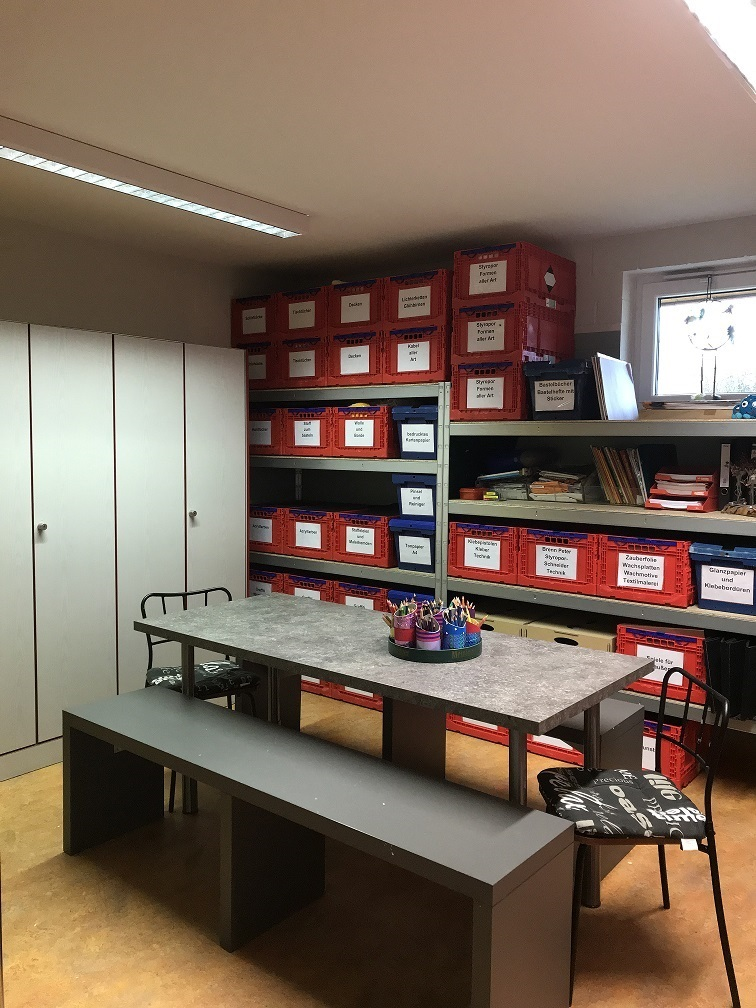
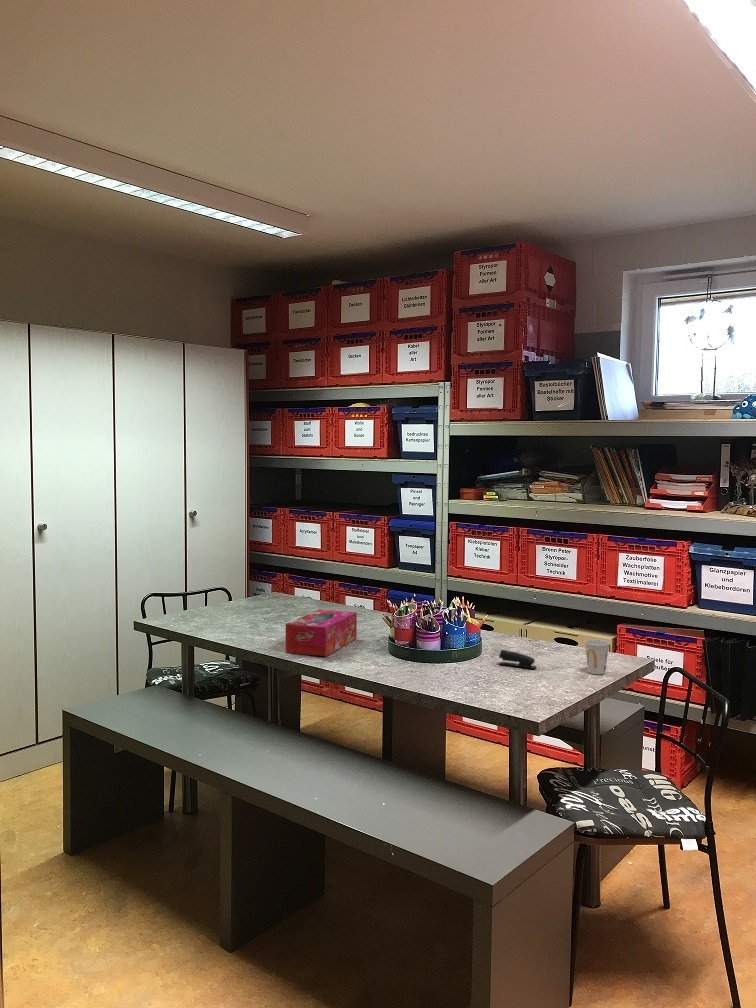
+ cup [584,638,611,675]
+ tissue box [285,608,358,657]
+ stapler [498,649,538,670]
